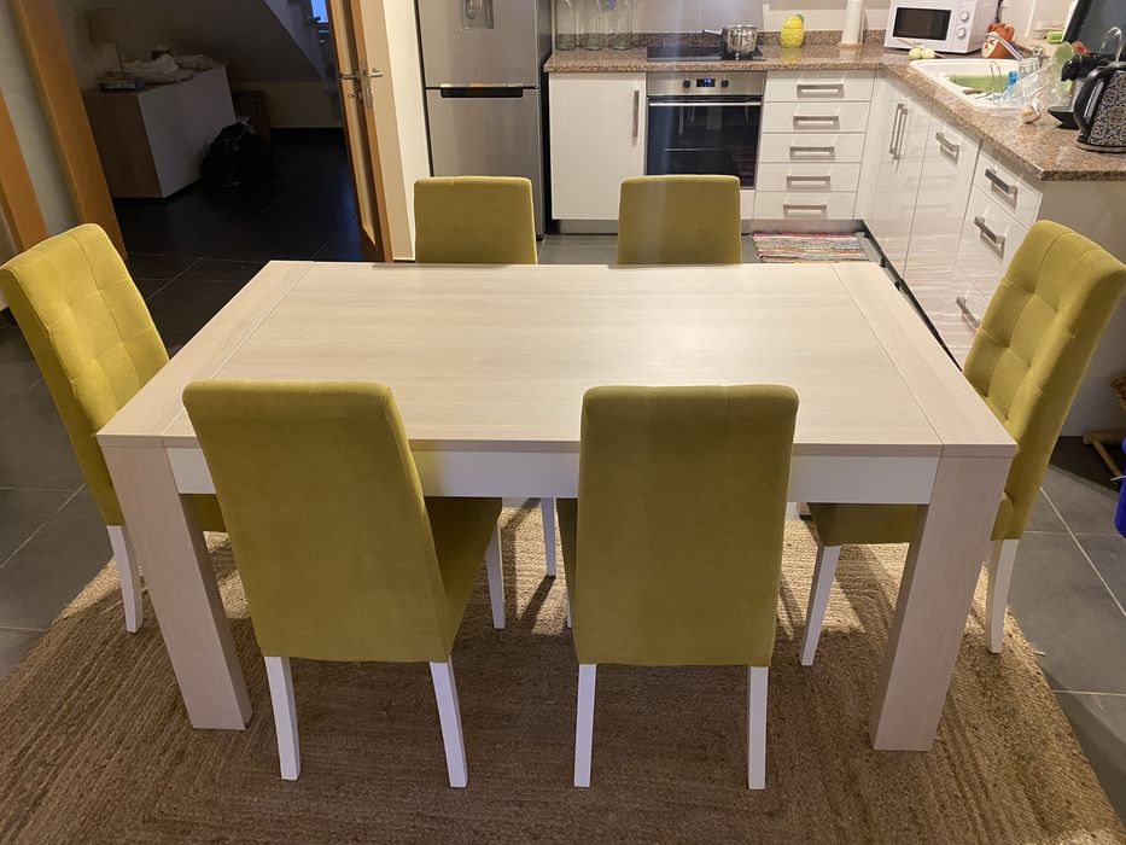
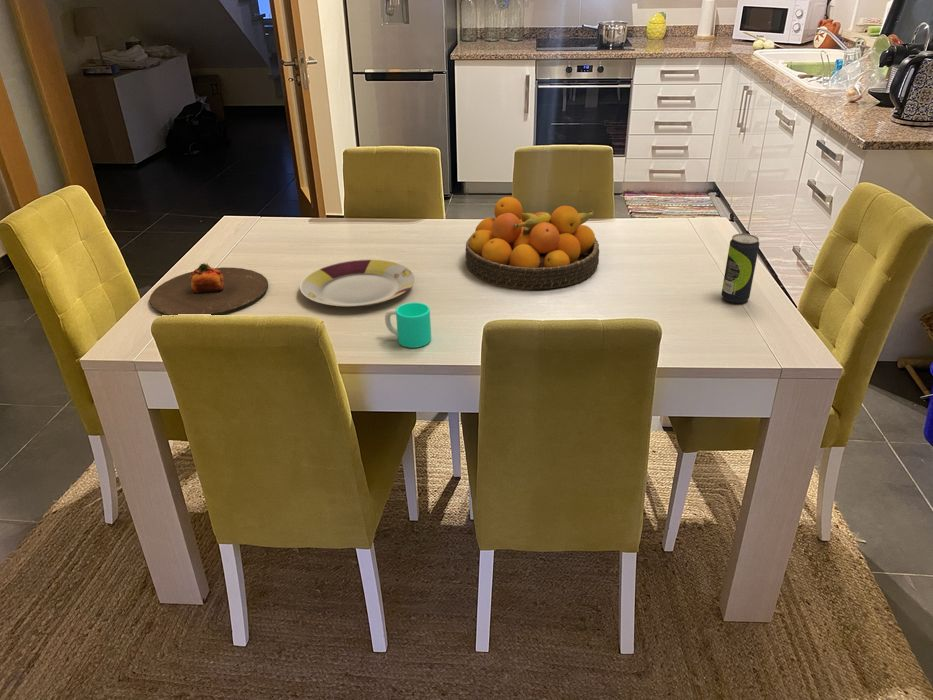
+ fruit bowl [465,196,600,290]
+ plate [299,258,415,309]
+ plate [149,262,269,316]
+ cup [384,301,432,349]
+ beverage can [721,233,760,304]
